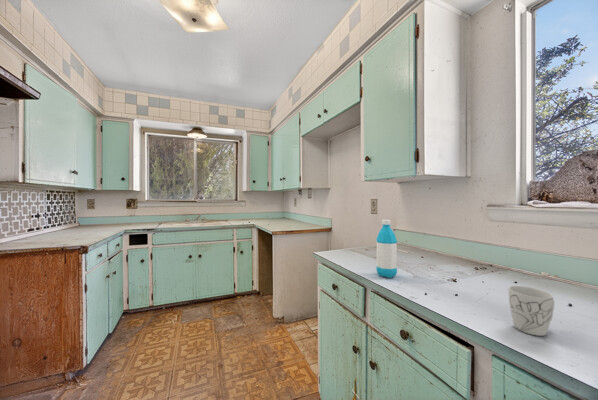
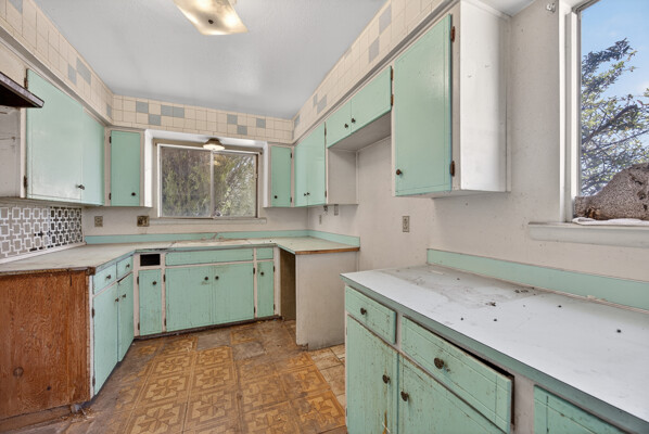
- mug [507,285,555,337]
- water bottle [375,219,398,279]
